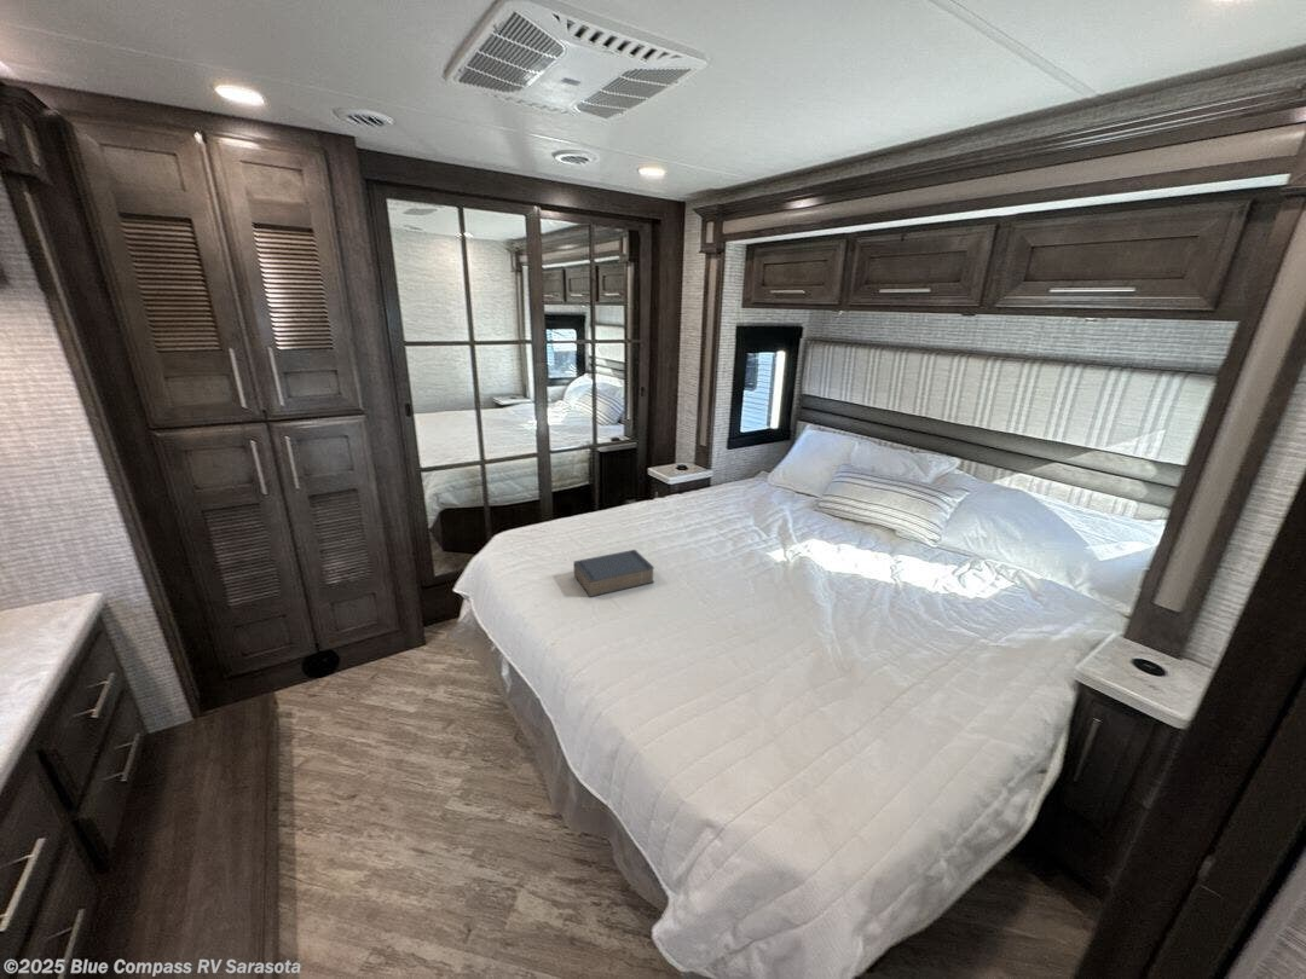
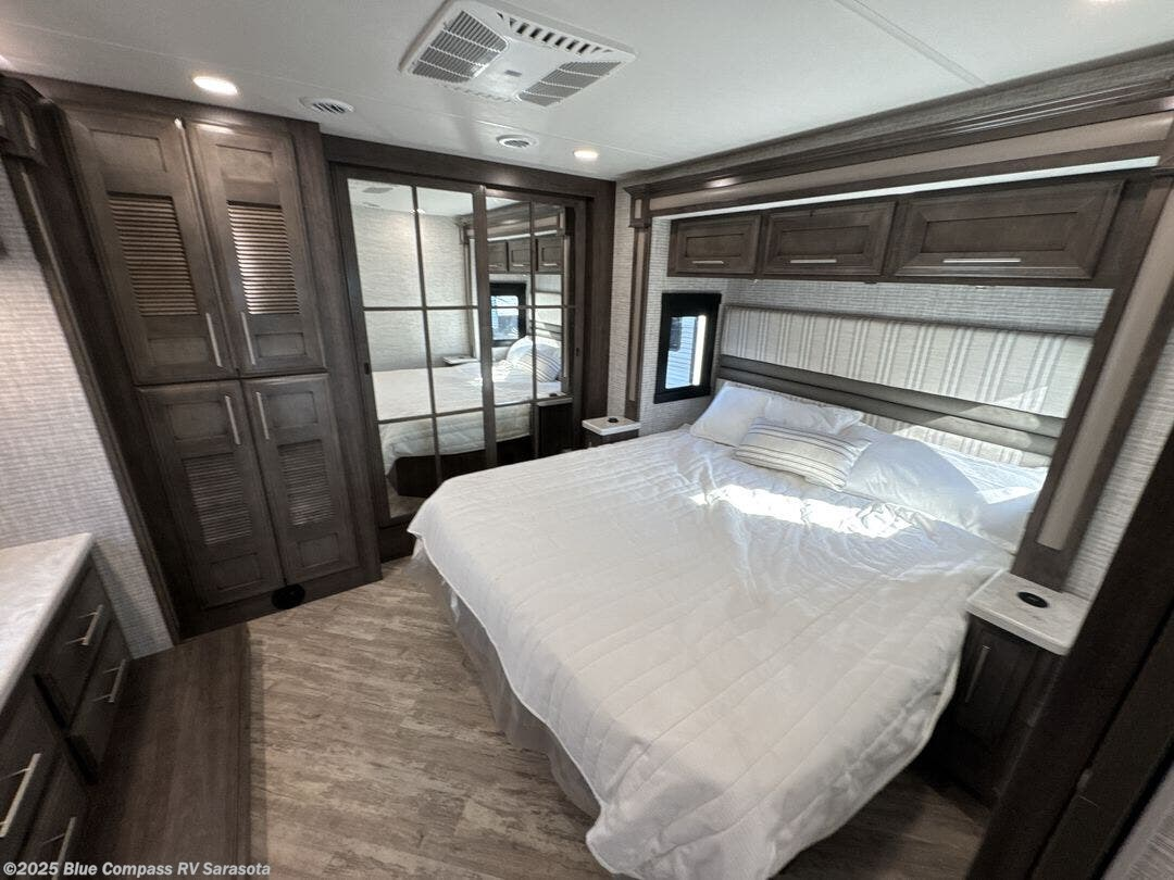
- book [573,549,655,598]
